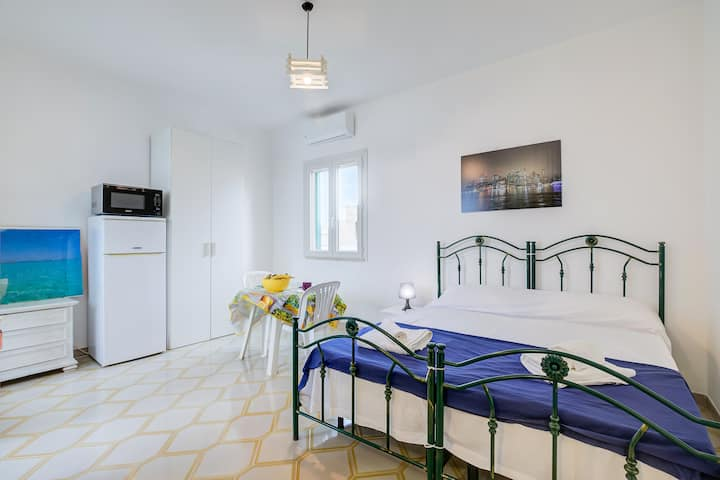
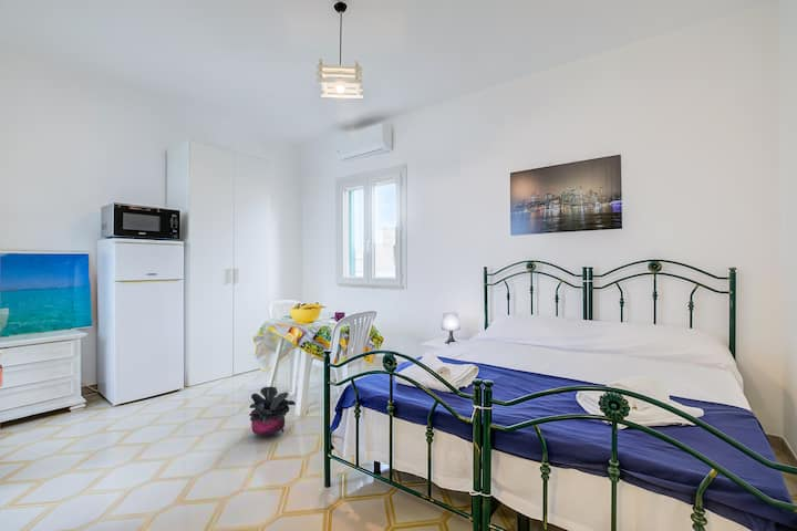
+ potted plant [248,386,297,439]
